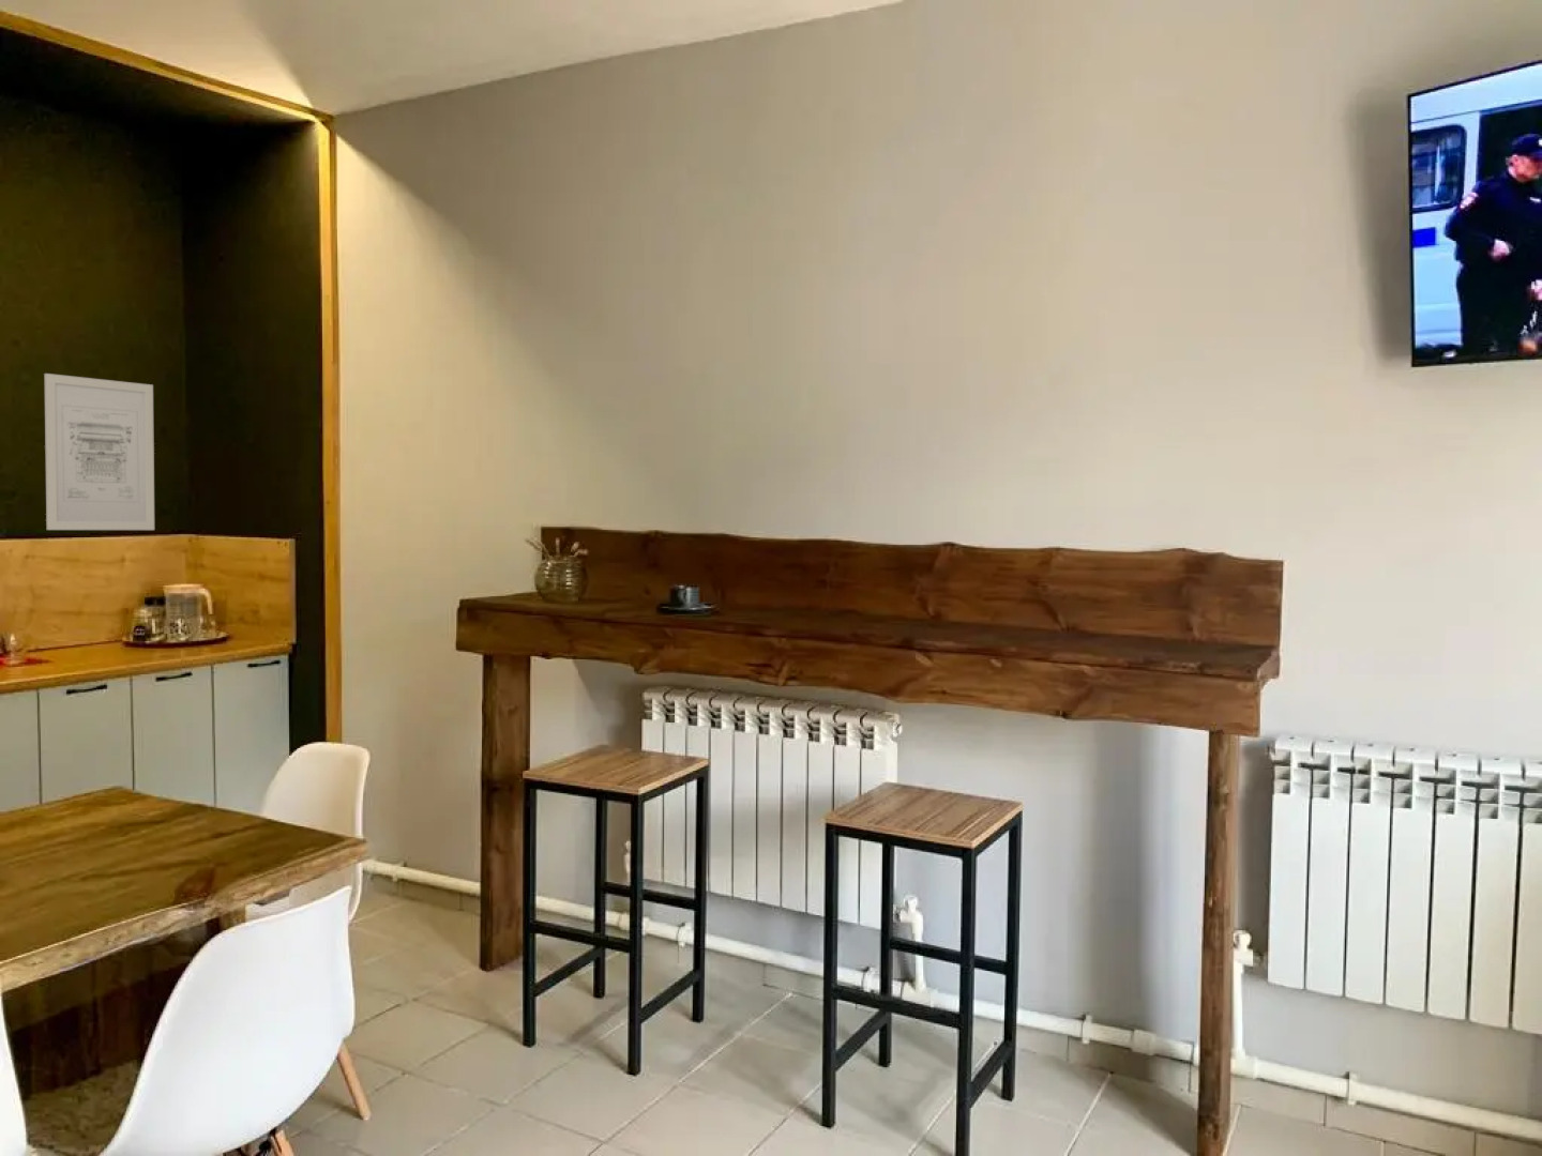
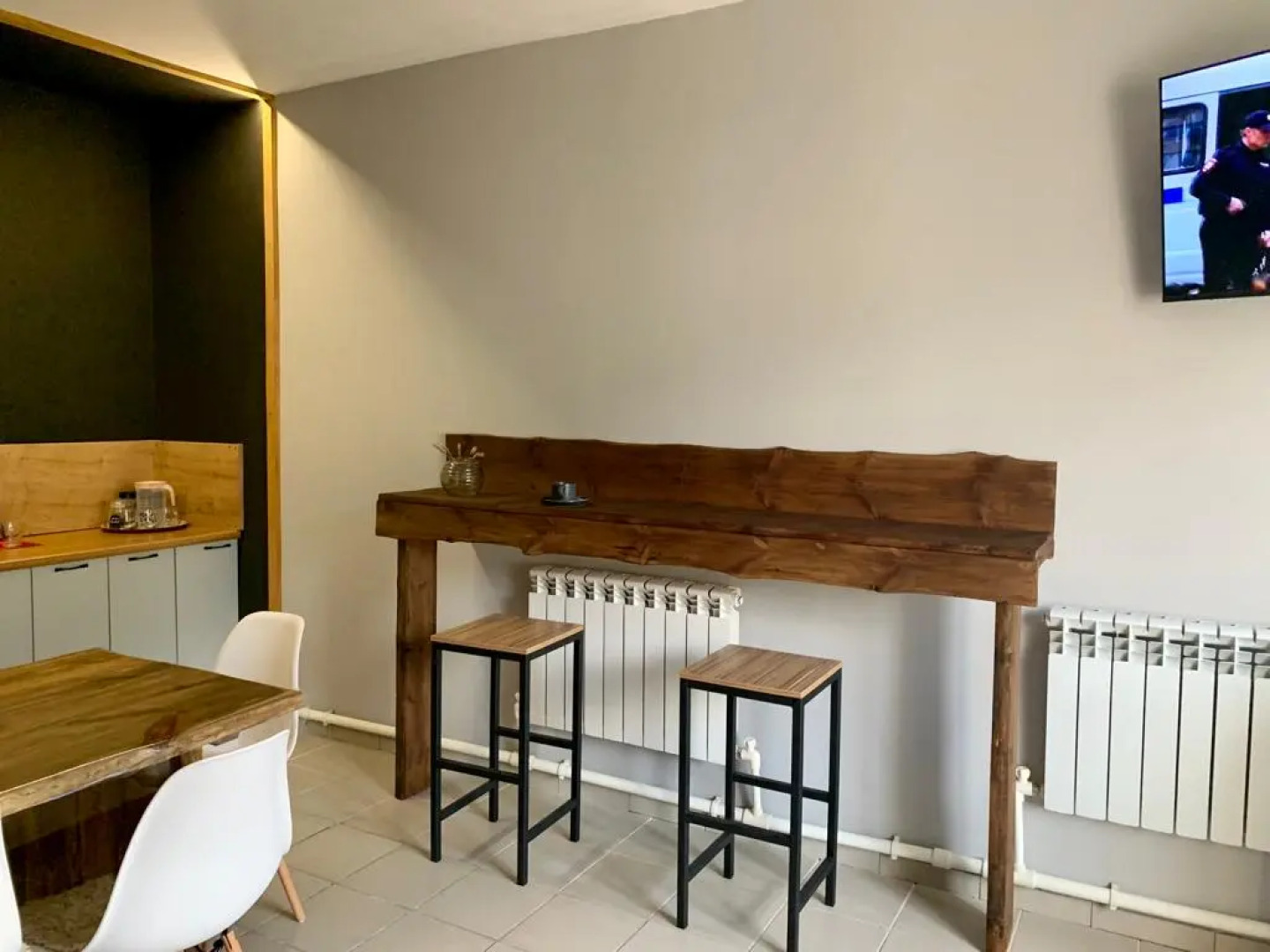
- wall art [42,373,155,531]
